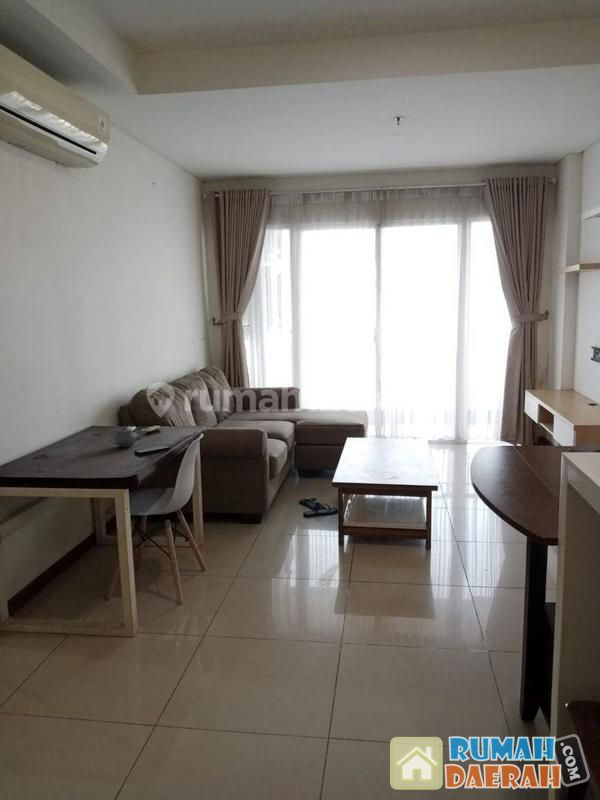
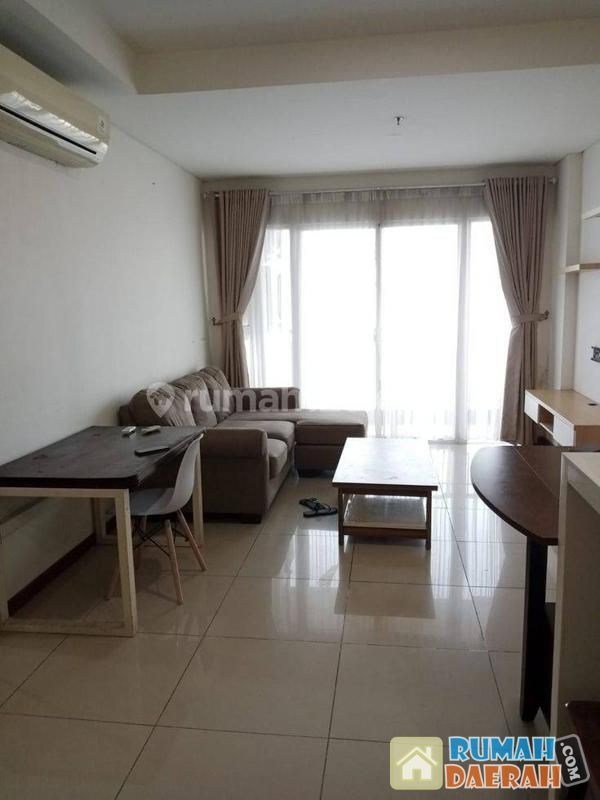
- teapot [104,426,149,448]
